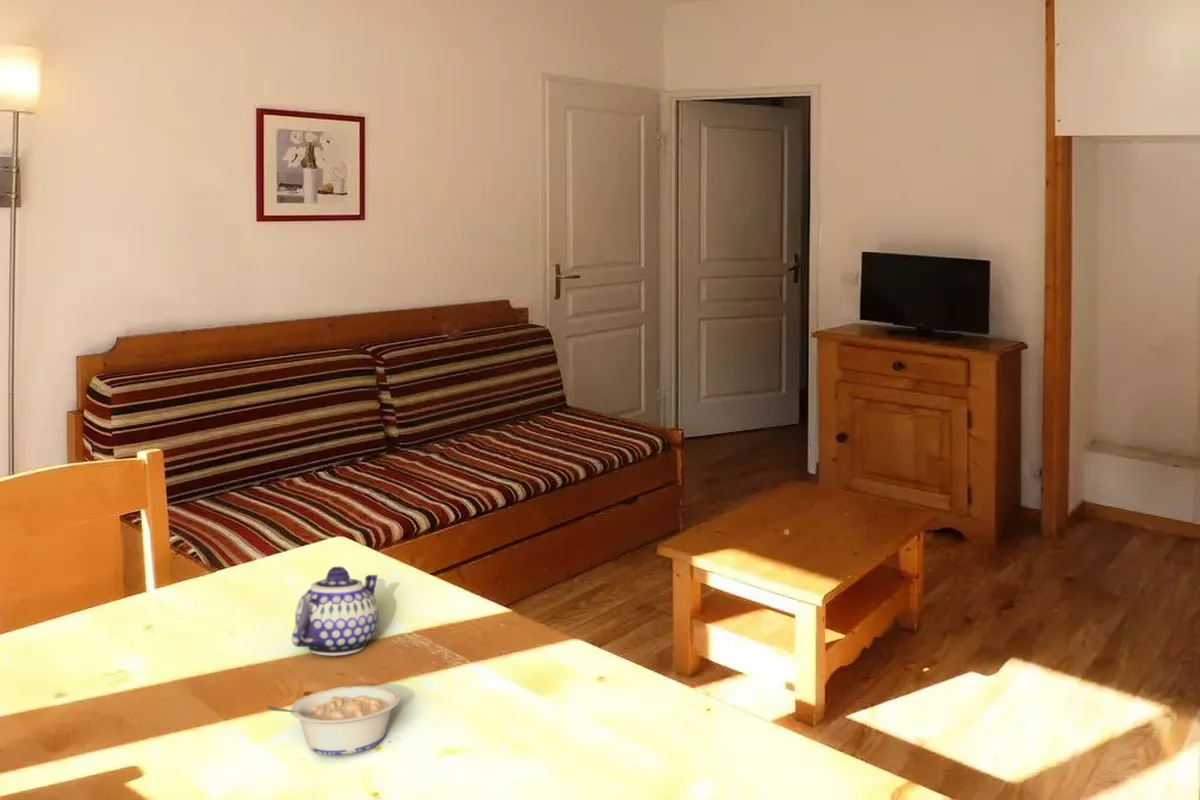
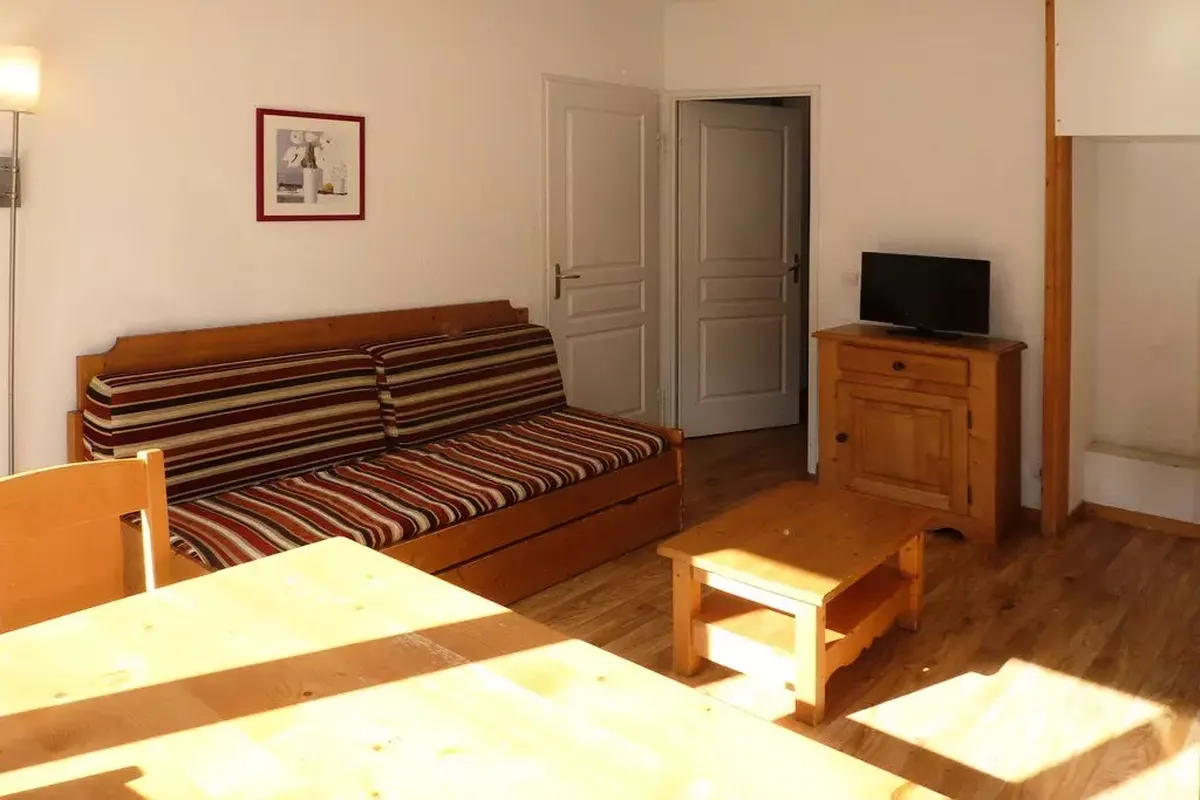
- teapot [291,566,380,657]
- legume [266,685,401,756]
